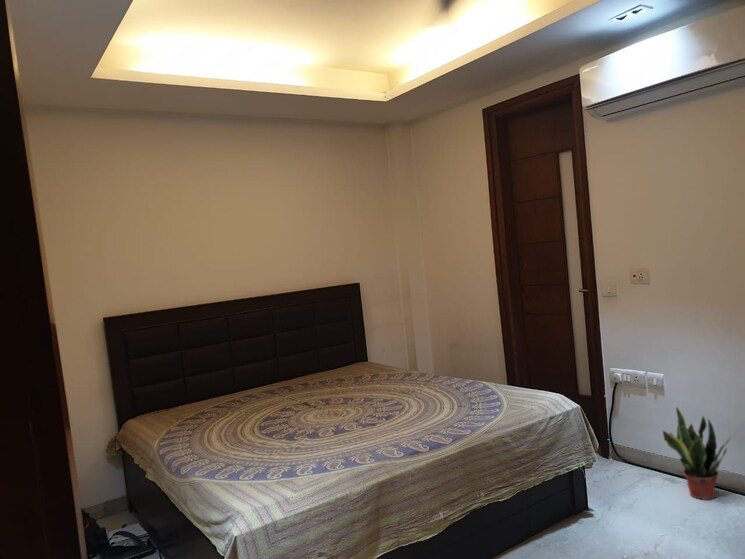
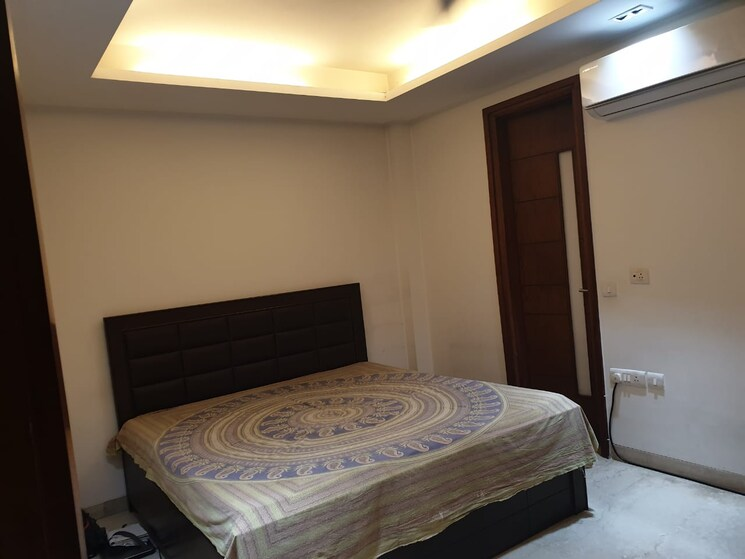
- potted plant [662,406,736,501]
